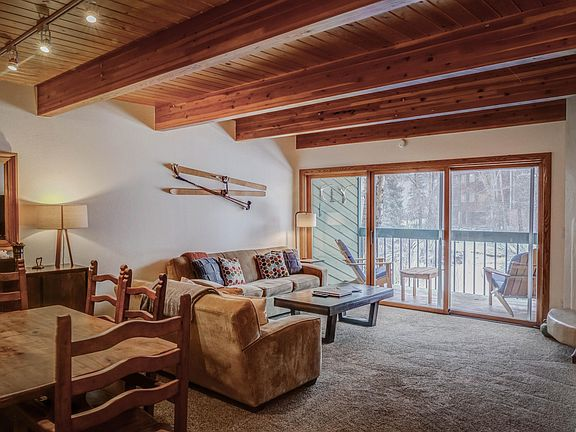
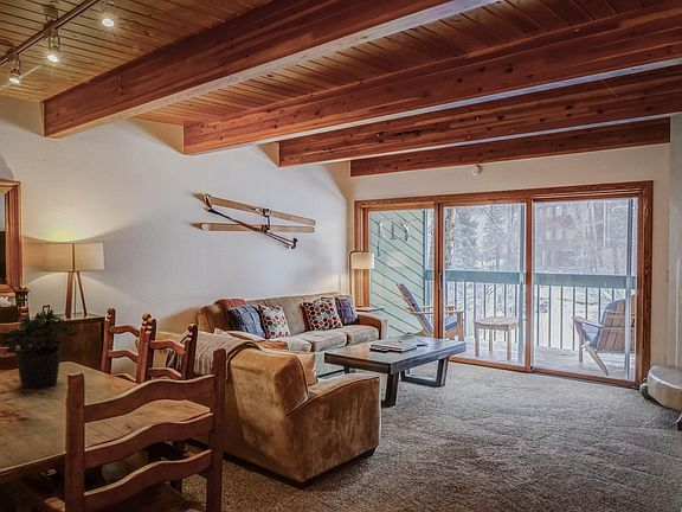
+ potted plant [0,308,78,390]
